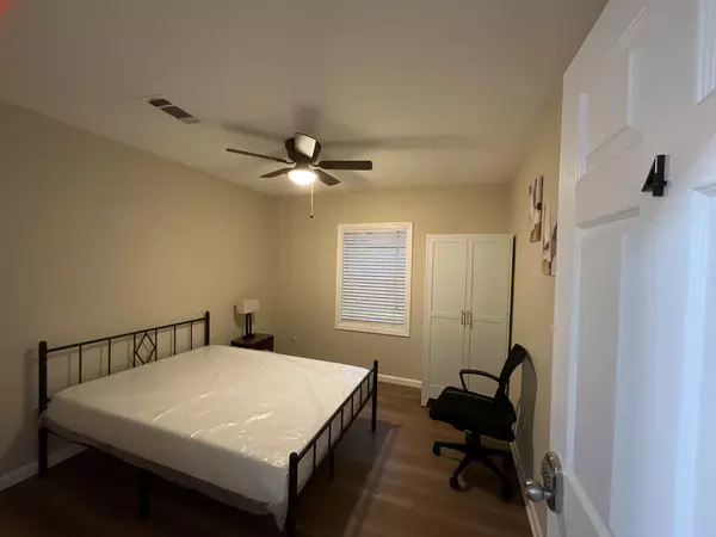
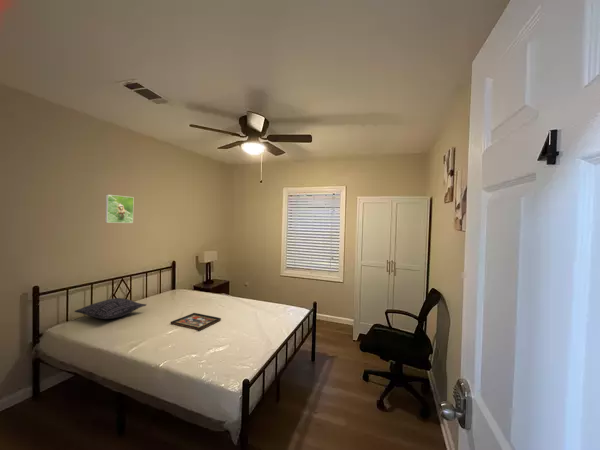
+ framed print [104,194,135,224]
+ decorative tray [170,312,222,331]
+ pillow [73,297,147,320]
